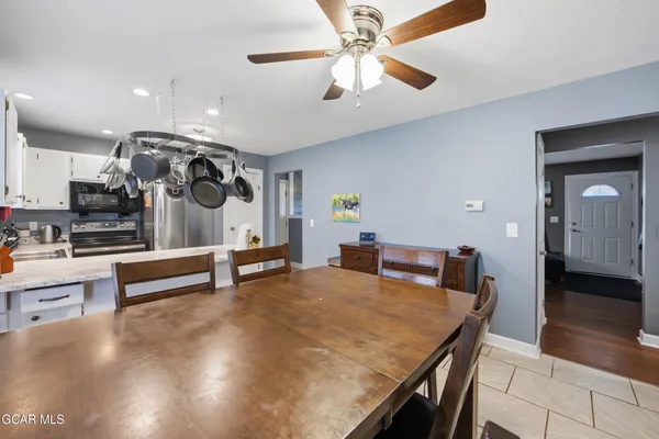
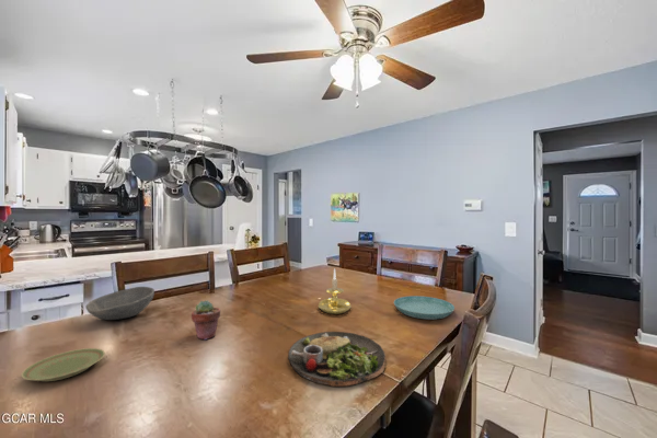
+ plate [20,347,106,382]
+ potted succulent [191,299,221,341]
+ candle holder [318,267,353,315]
+ bowl [84,286,155,321]
+ saucer [393,295,456,321]
+ dinner plate [287,331,387,388]
